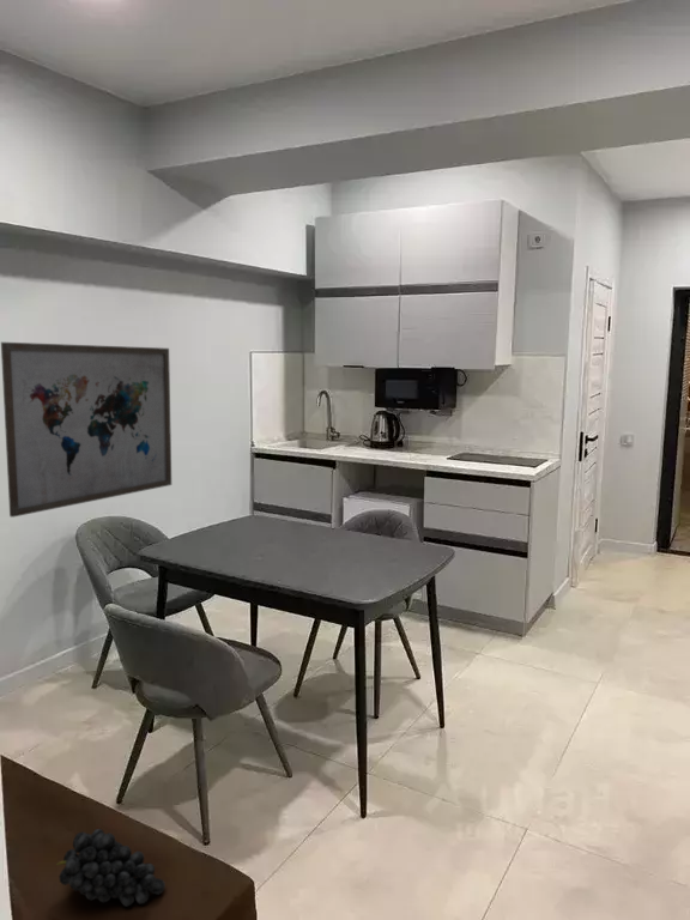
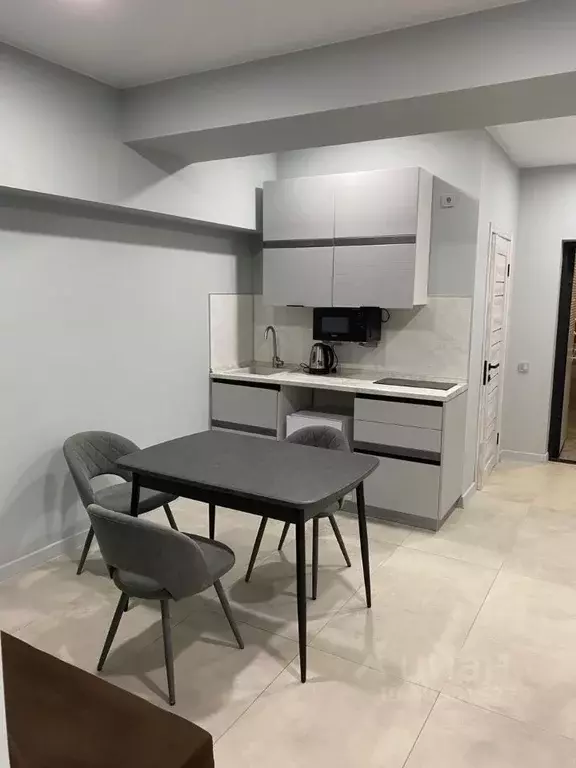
- fruit [55,828,167,908]
- wall art [0,341,172,519]
